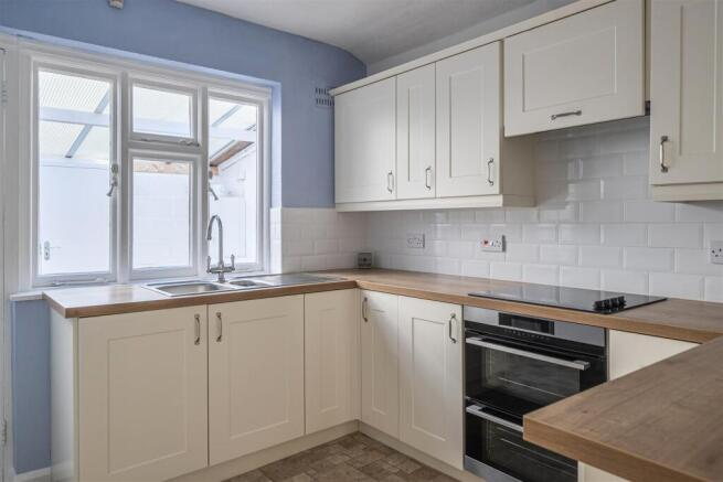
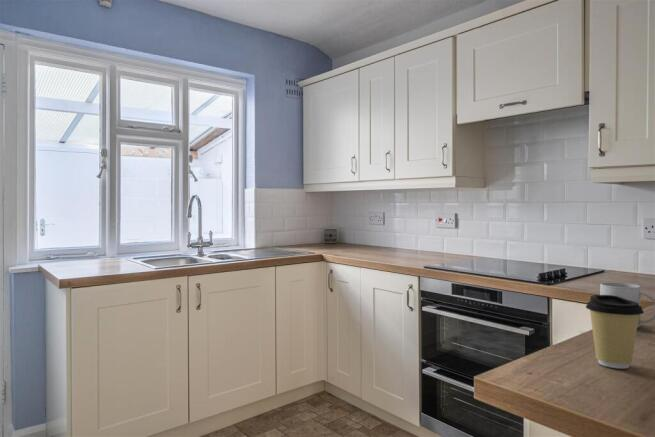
+ mug [599,282,655,329]
+ coffee cup [585,294,645,369]
